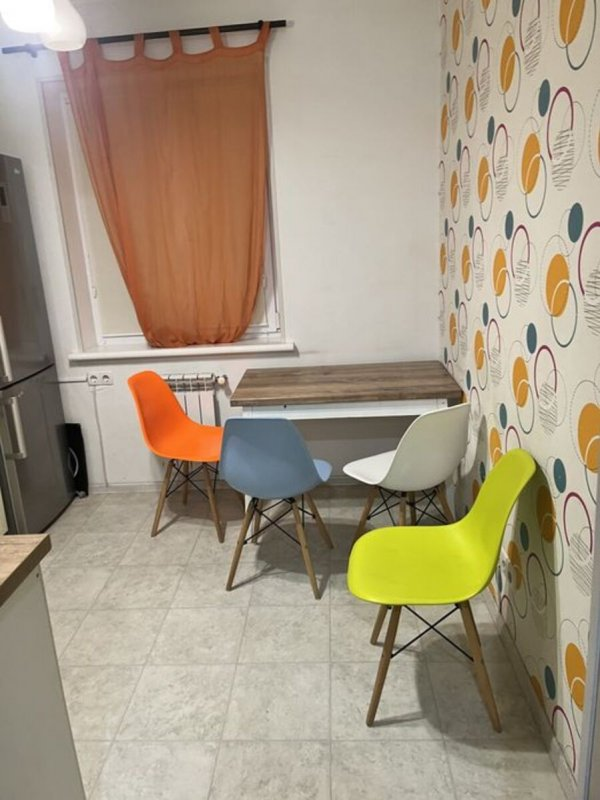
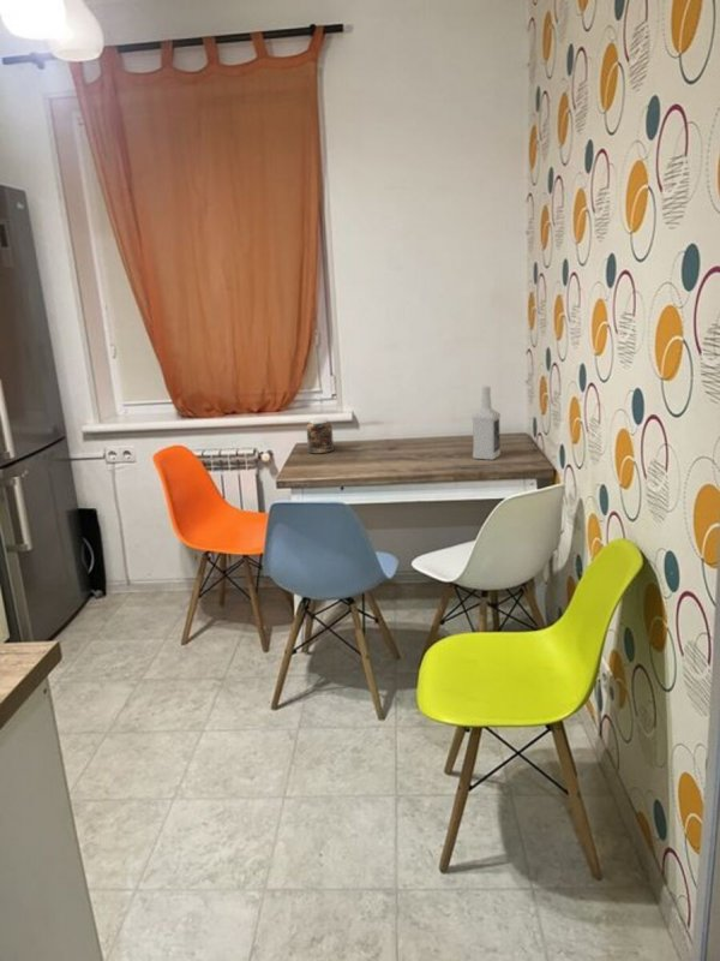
+ jar [306,416,335,454]
+ vodka [472,386,502,461]
